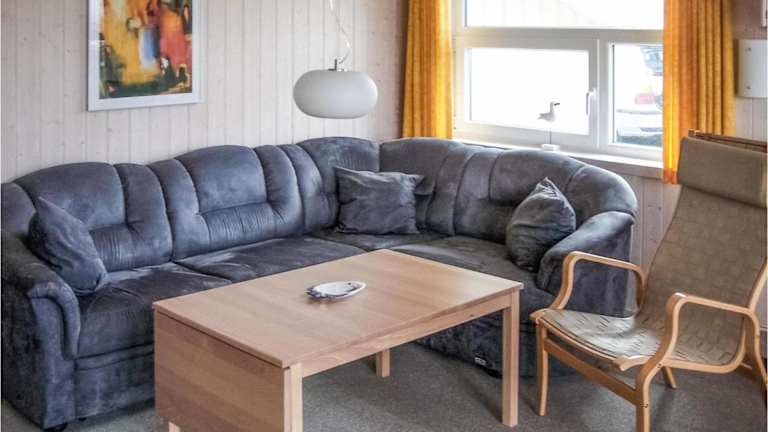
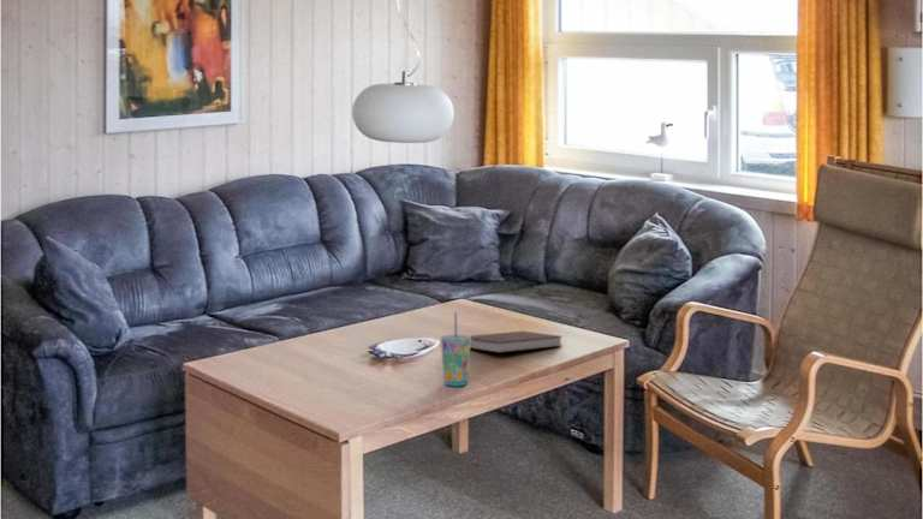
+ notebook [470,330,562,354]
+ cup [440,311,471,388]
